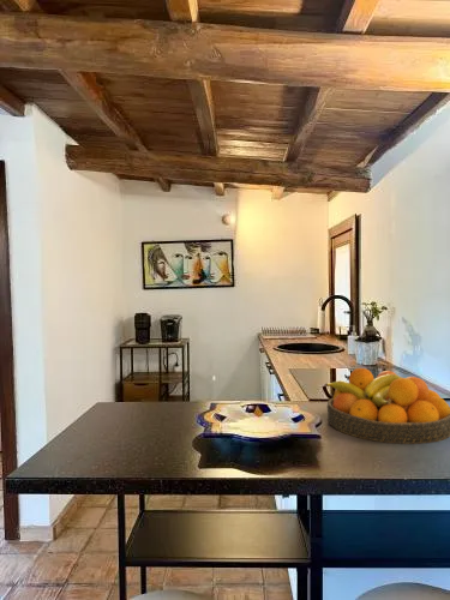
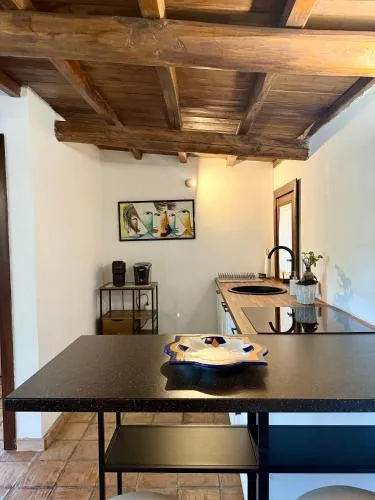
- fruit bowl [323,367,450,445]
